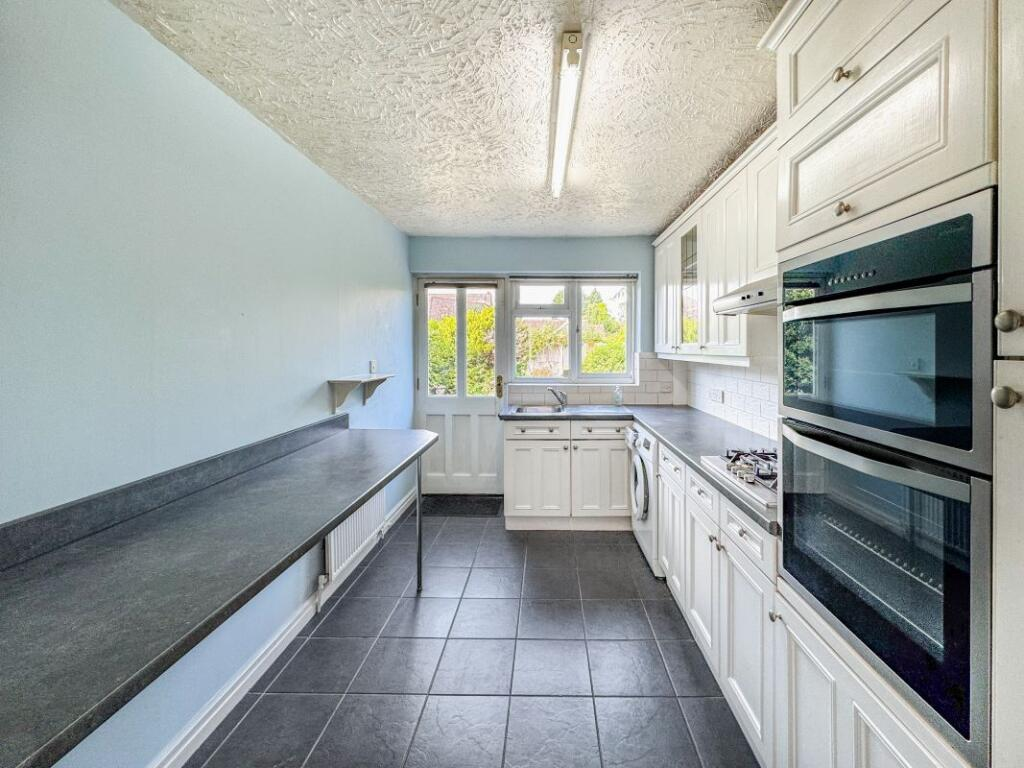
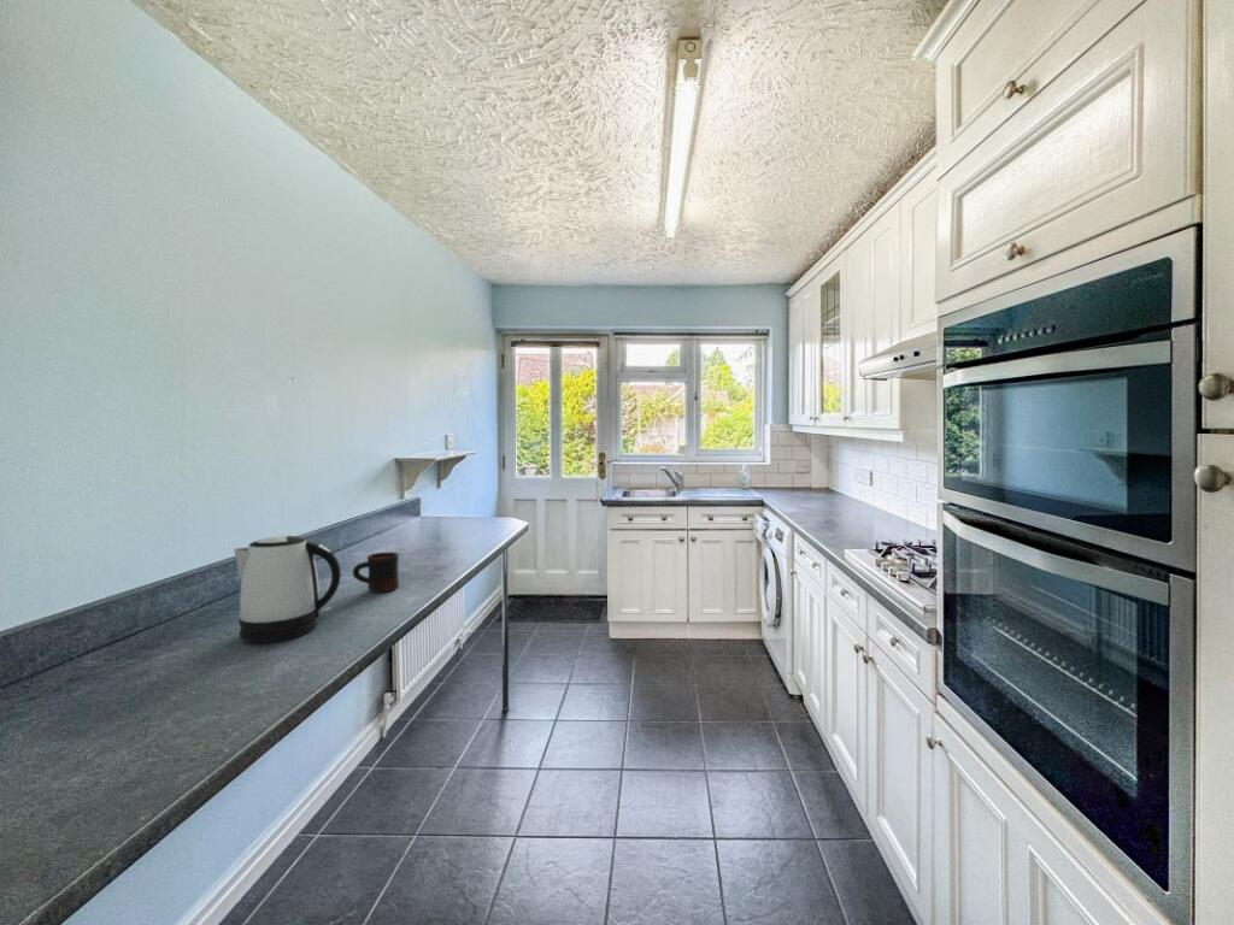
+ mug [352,552,400,593]
+ kettle [233,535,342,643]
